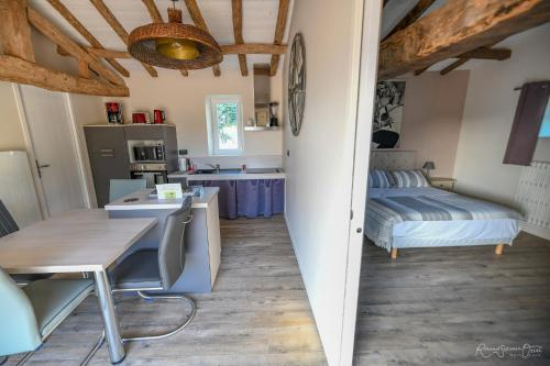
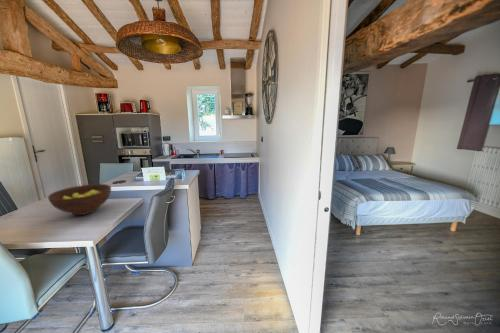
+ fruit bowl [47,183,112,216]
